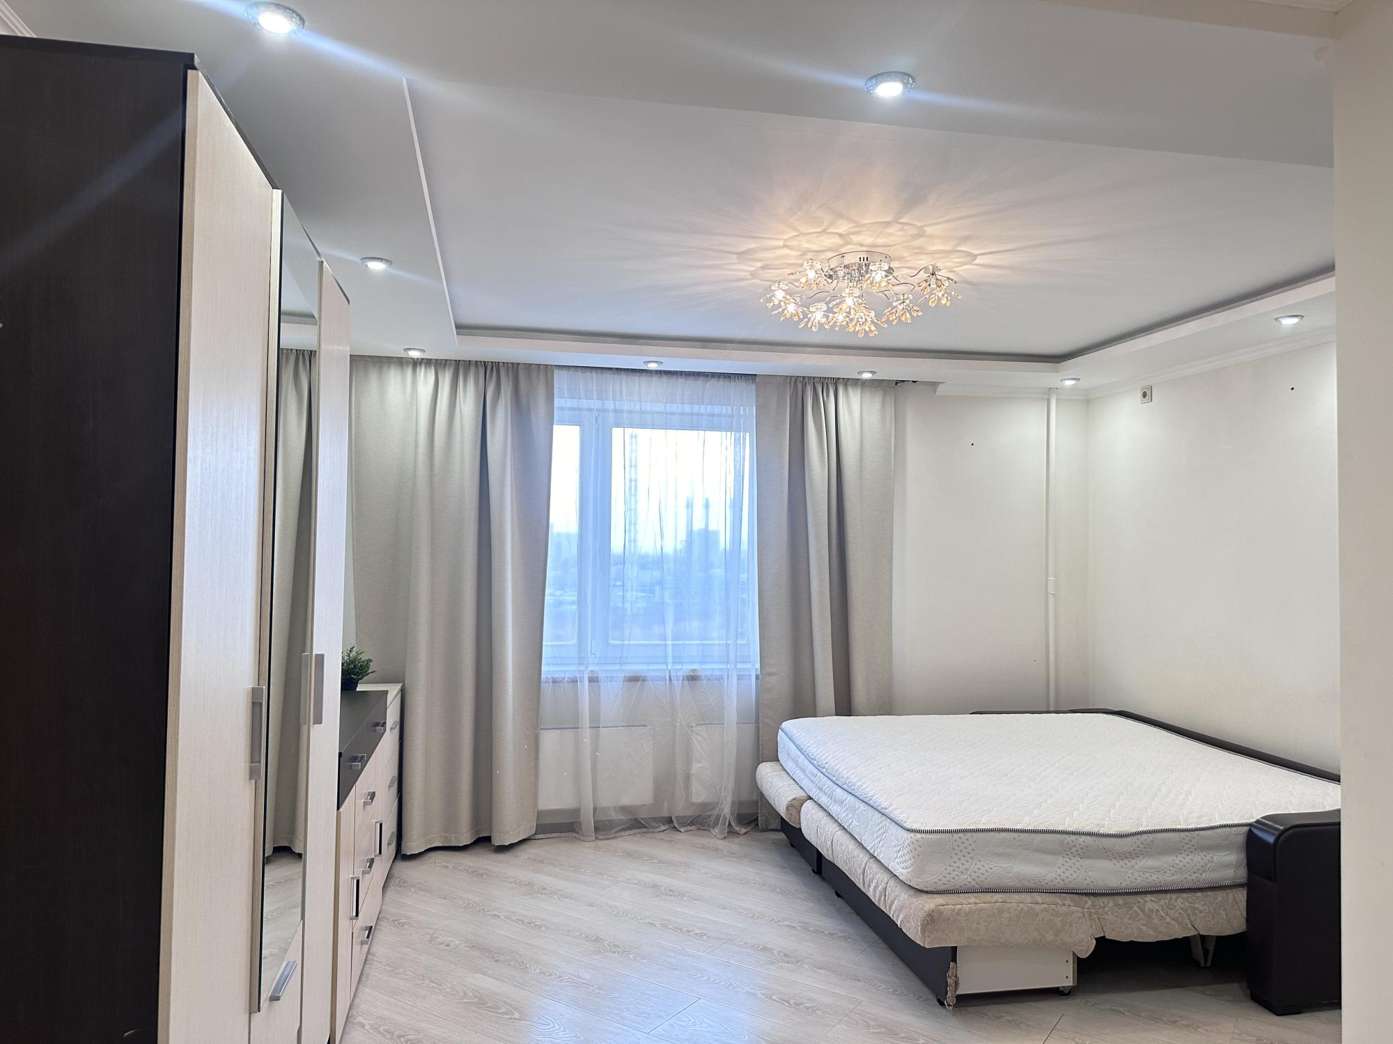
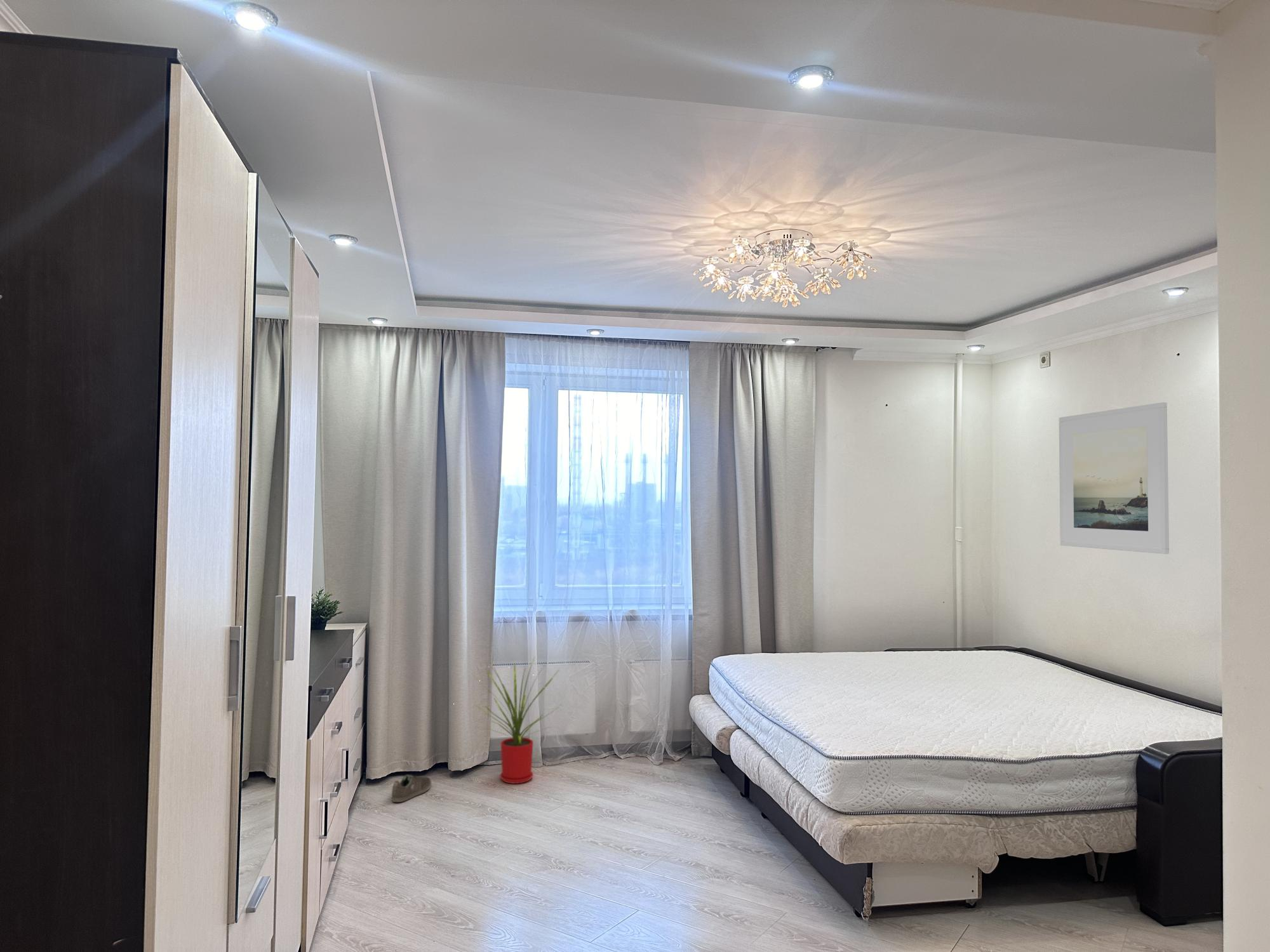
+ house plant [472,656,563,784]
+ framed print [1059,402,1170,555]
+ sneaker [391,774,432,803]
